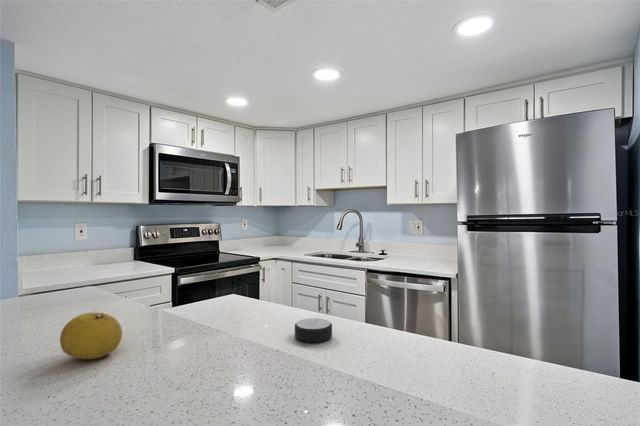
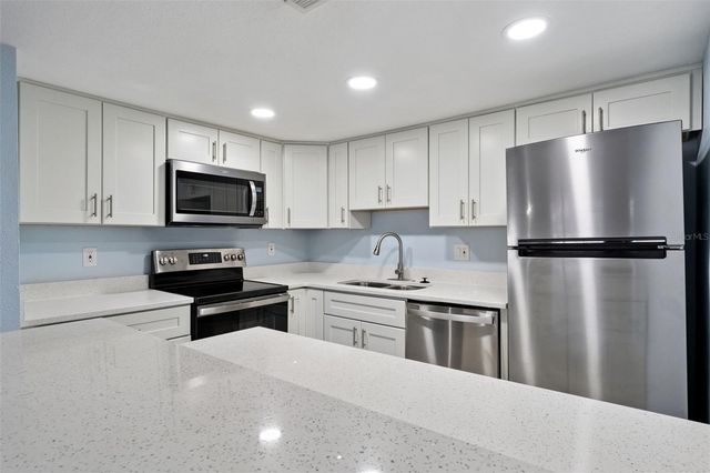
- fruit [59,312,123,360]
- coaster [294,317,333,344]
